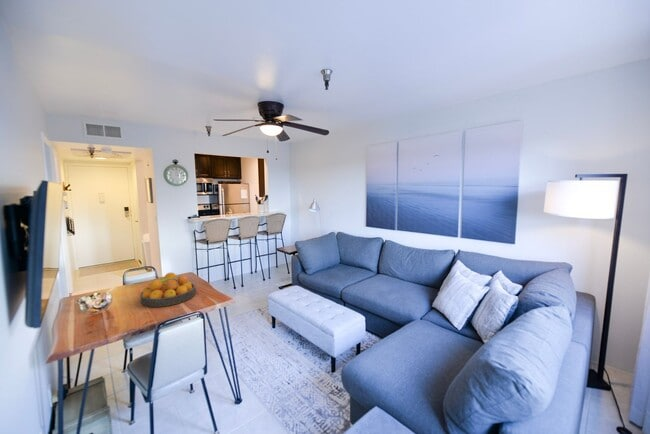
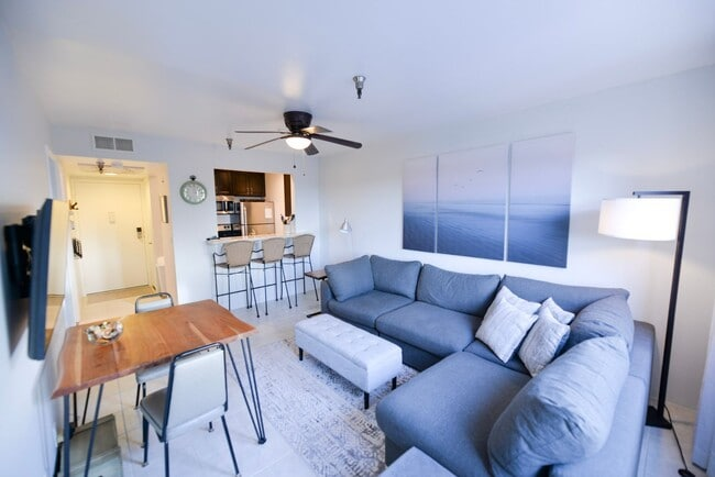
- fruit bowl [139,272,197,308]
